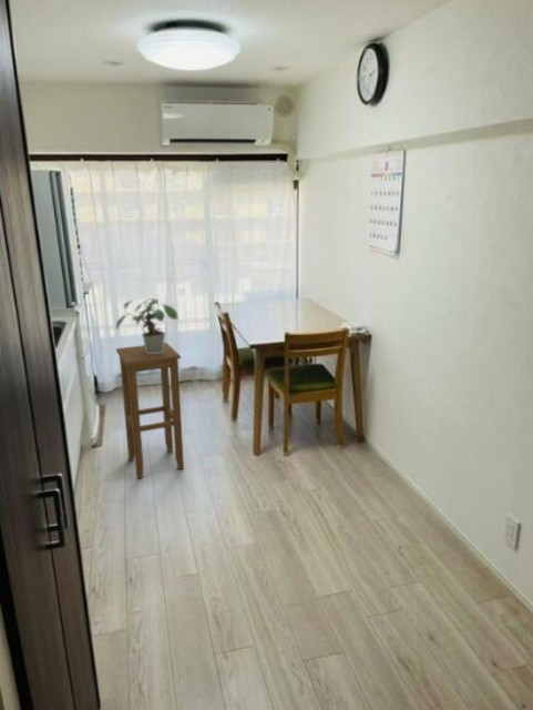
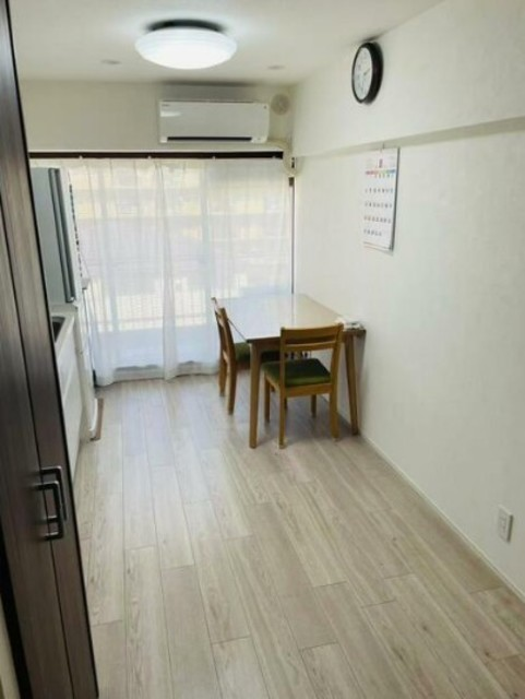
- potted plant [115,297,180,354]
- stool [115,342,185,479]
